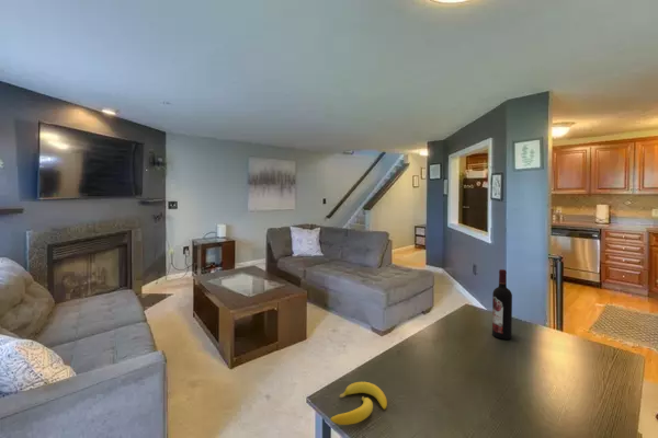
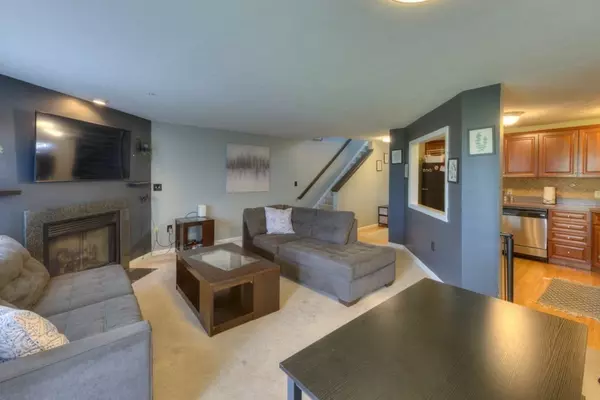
- wine bottle [491,268,513,341]
- banana [330,381,388,426]
